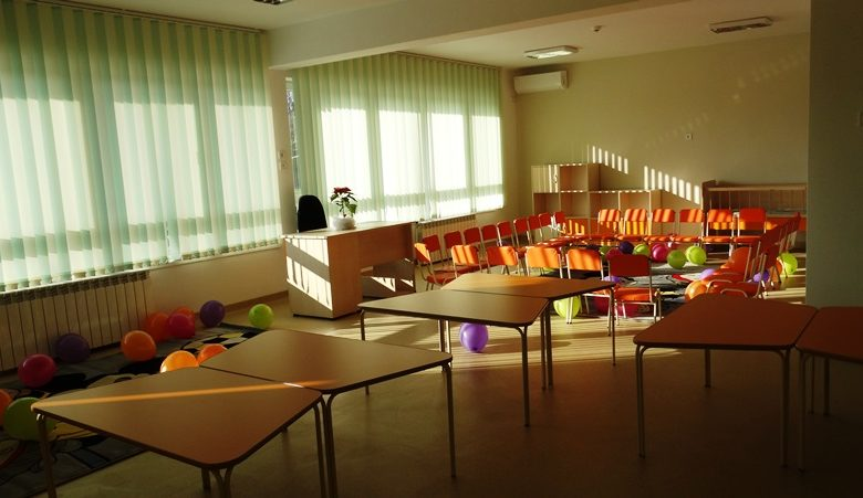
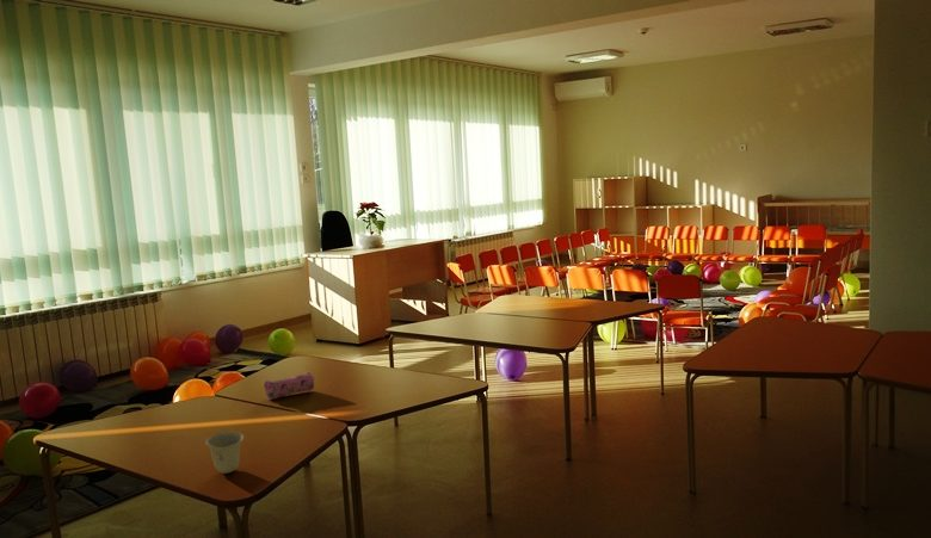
+ pencil case [263,371,316,401]
+ cup [205,429,245,475]
